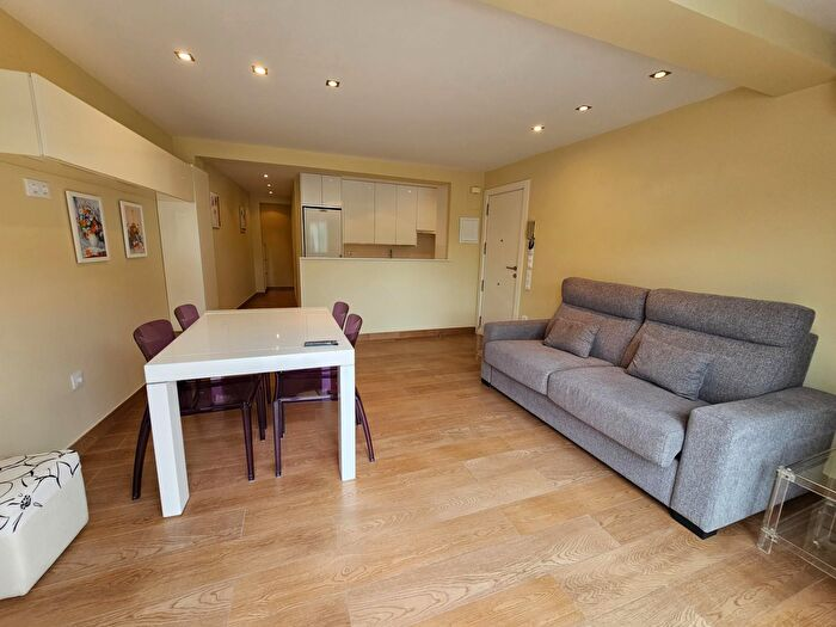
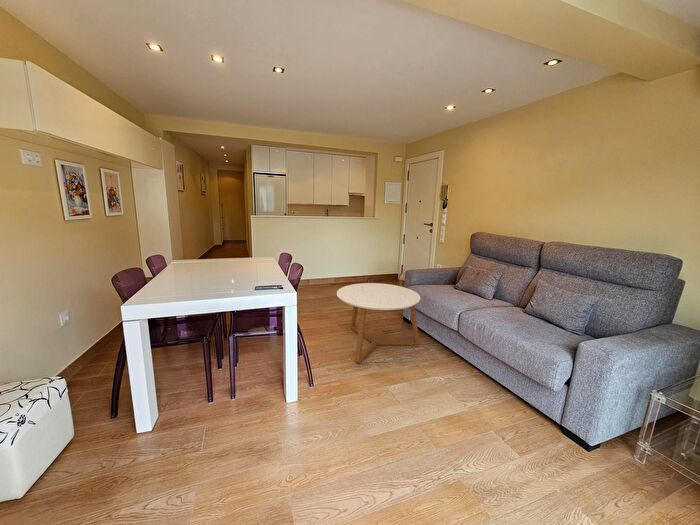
+ coffee table [336,282,421,364]
